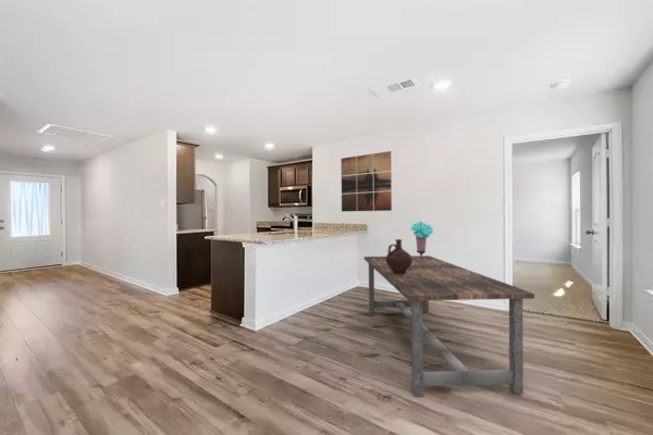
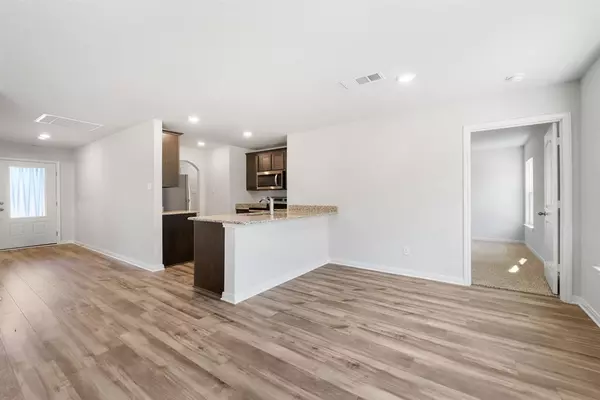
- ceramic jug [385,238,412,275]
- bouquet [410,221,434,264]
- dining table [364,254,535,398]
- wall art [340,150,393,212]
